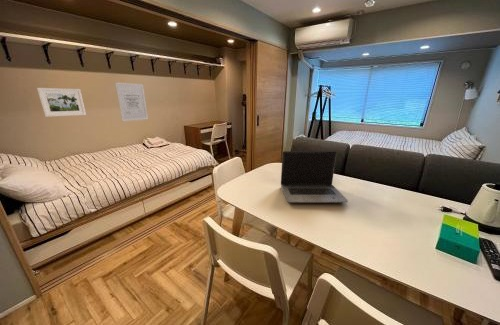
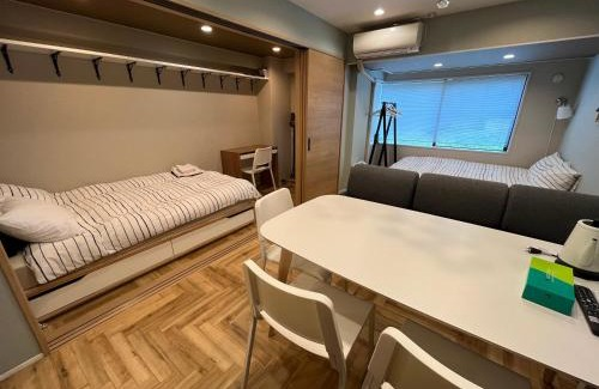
- wall art [114,82,149,122]
- laptop computer [280,150,349,204]
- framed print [36,87,87,118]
